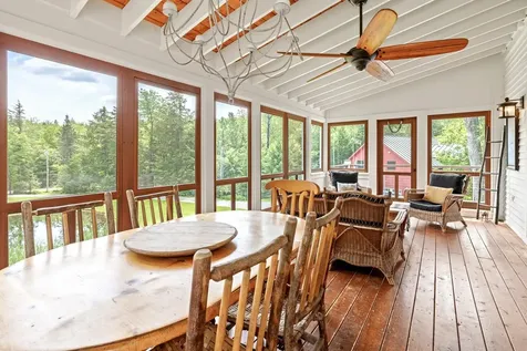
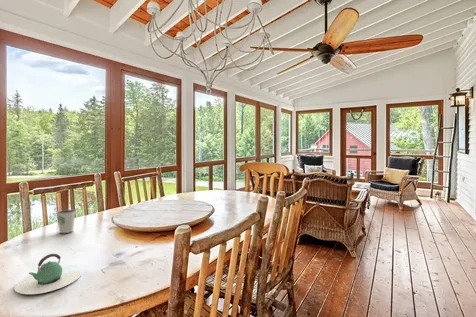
+ dixie cup [55,209,77,234]
+ teapot [13,253,82,295]
